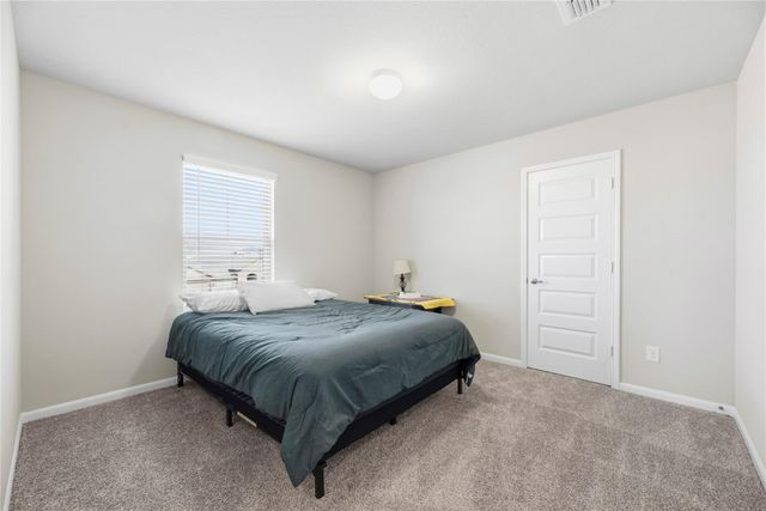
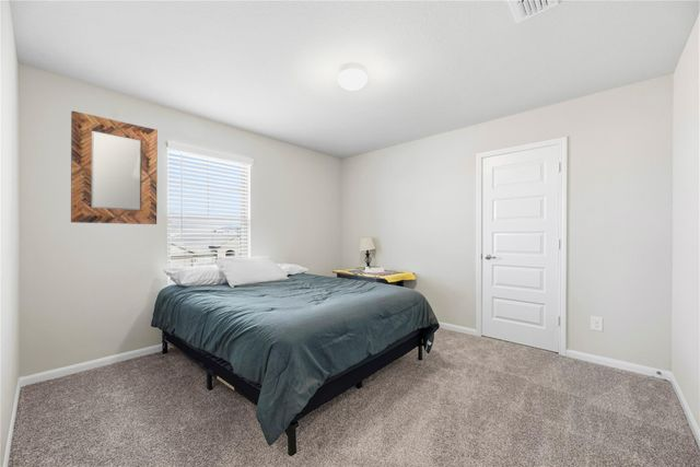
+ home mirror [70,110,159,225]
